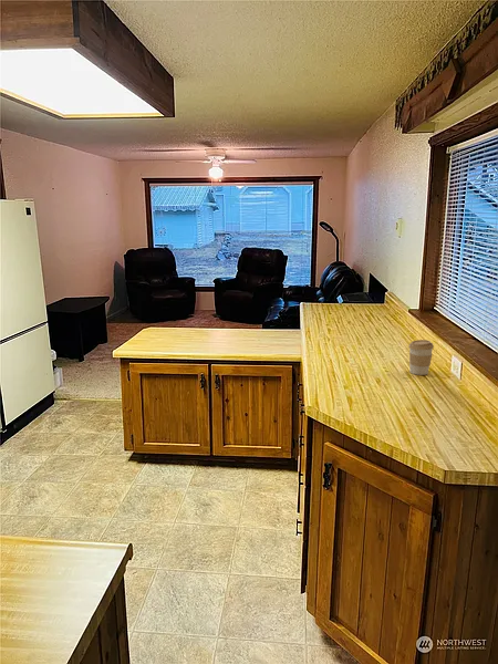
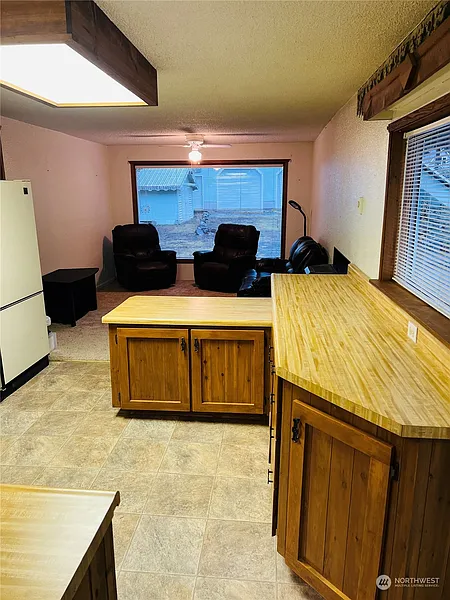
- coffee cup [407,339,435,376]
